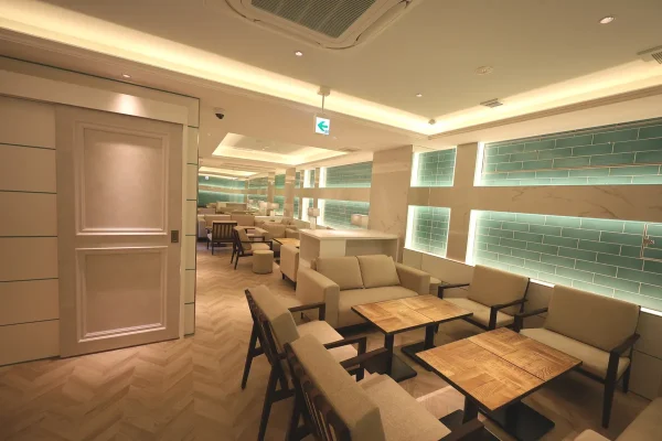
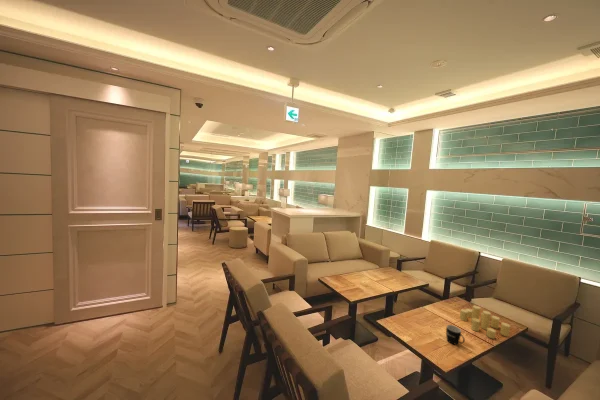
+ mug [445,324,466,346]
+ candle [459,304,511,340]
